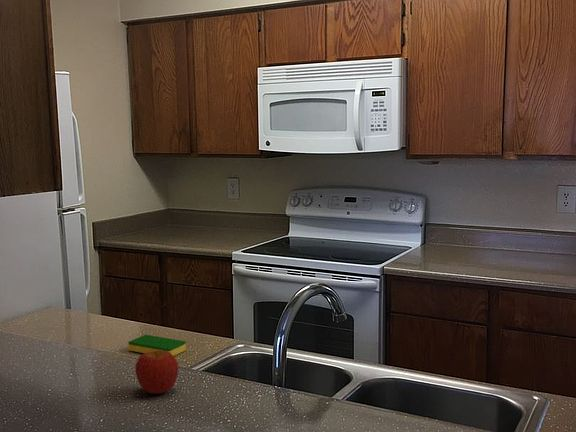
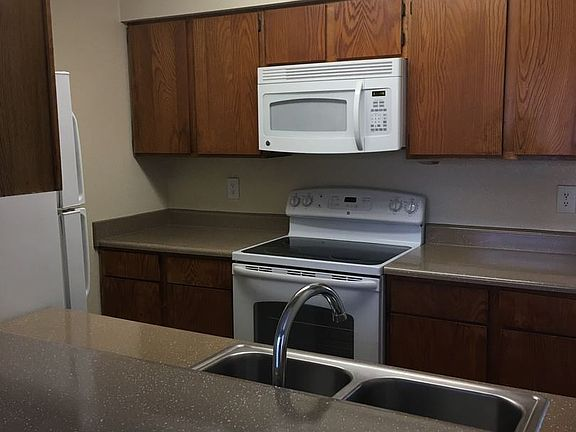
- dish sponge [127,334,187,357]
- apple [134,351,179,395]
